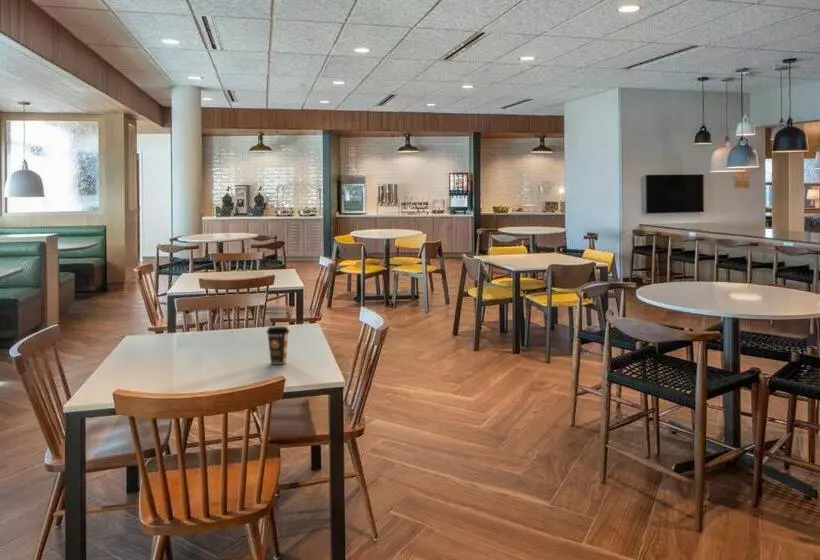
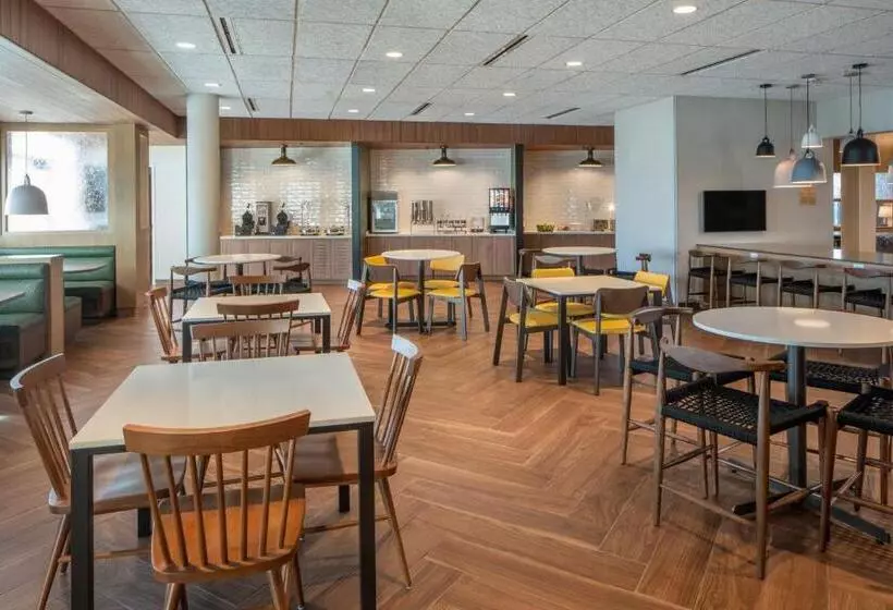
- coffee cup [265,325,290,365]
